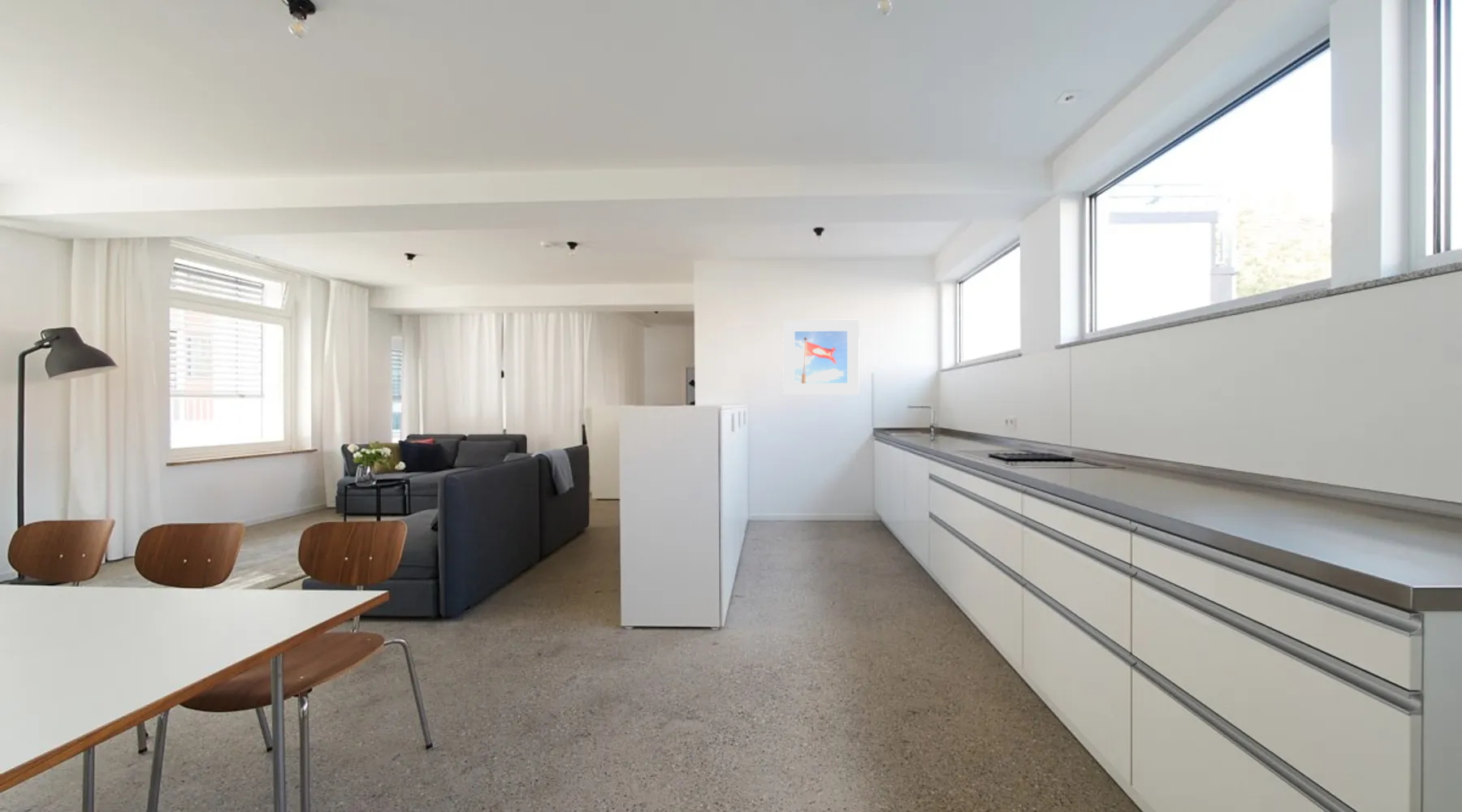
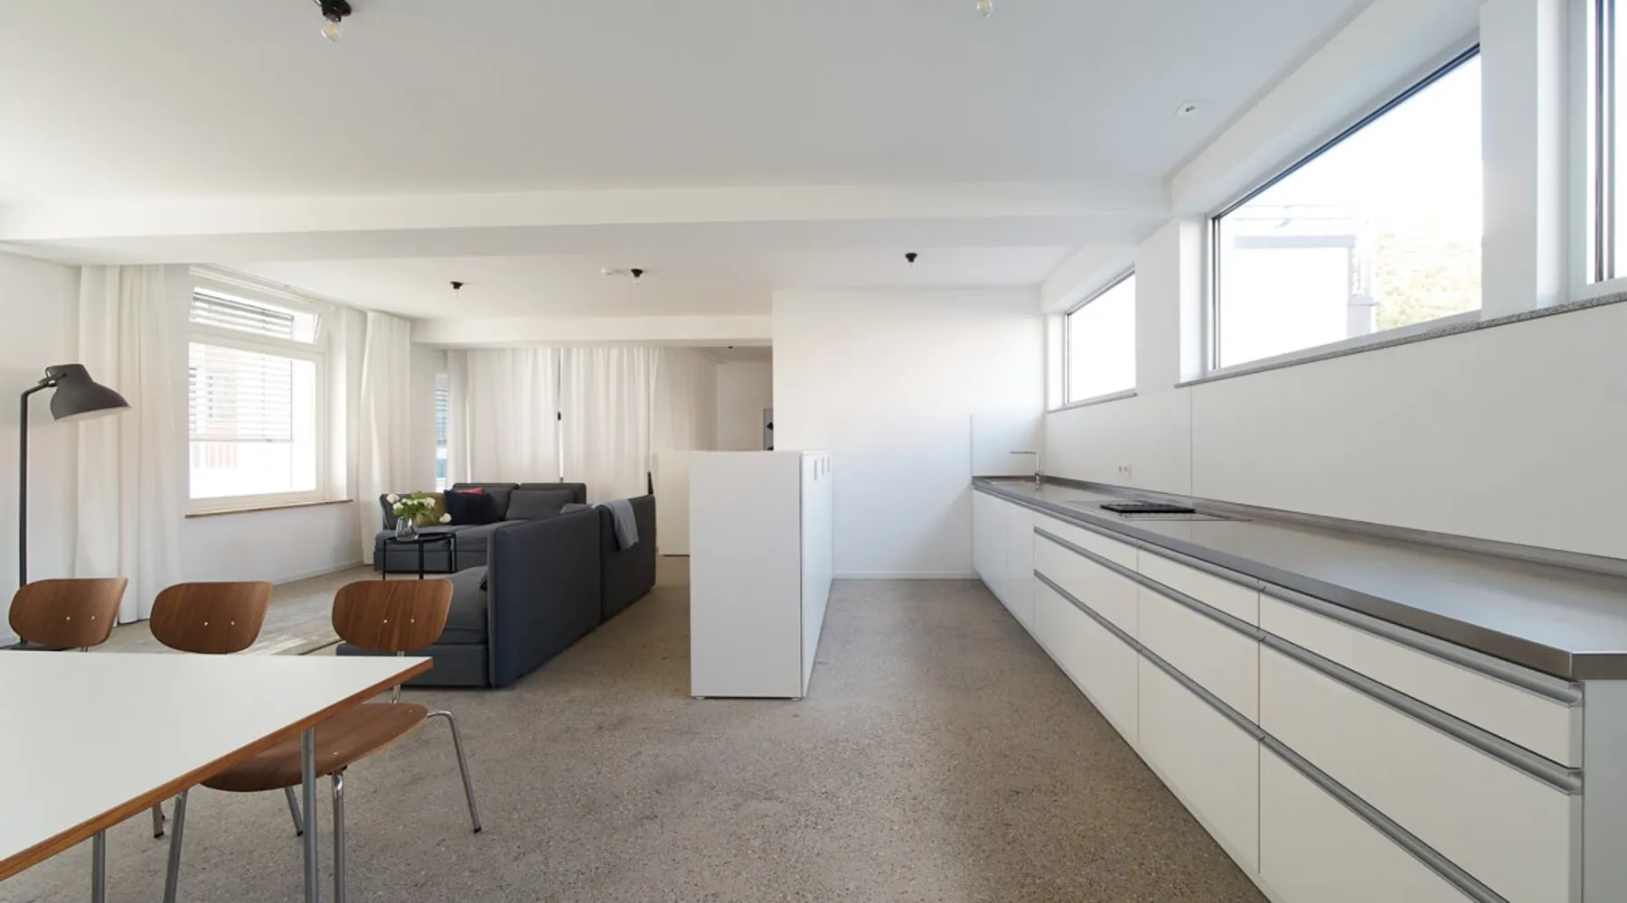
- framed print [783,319,860,395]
